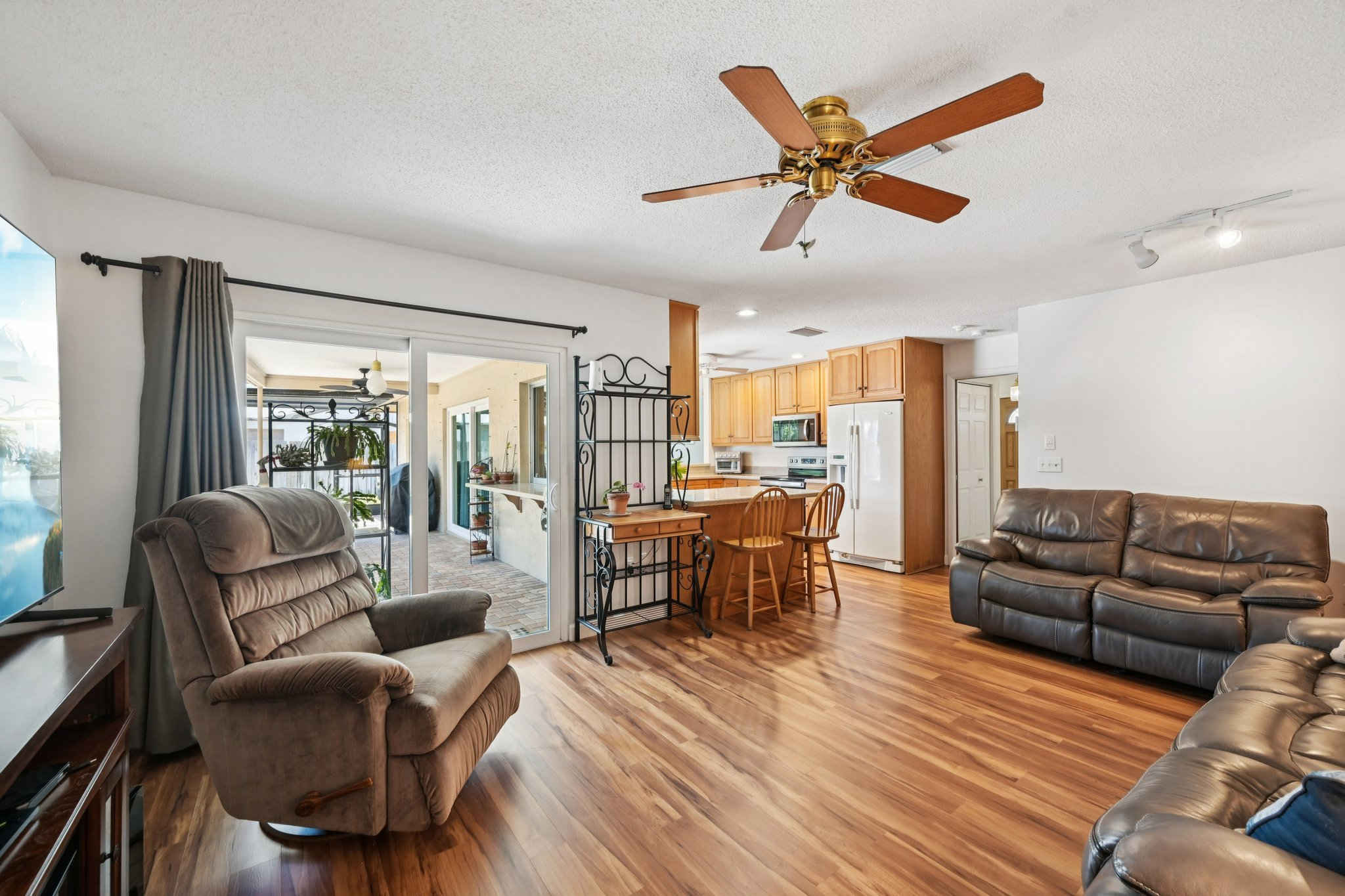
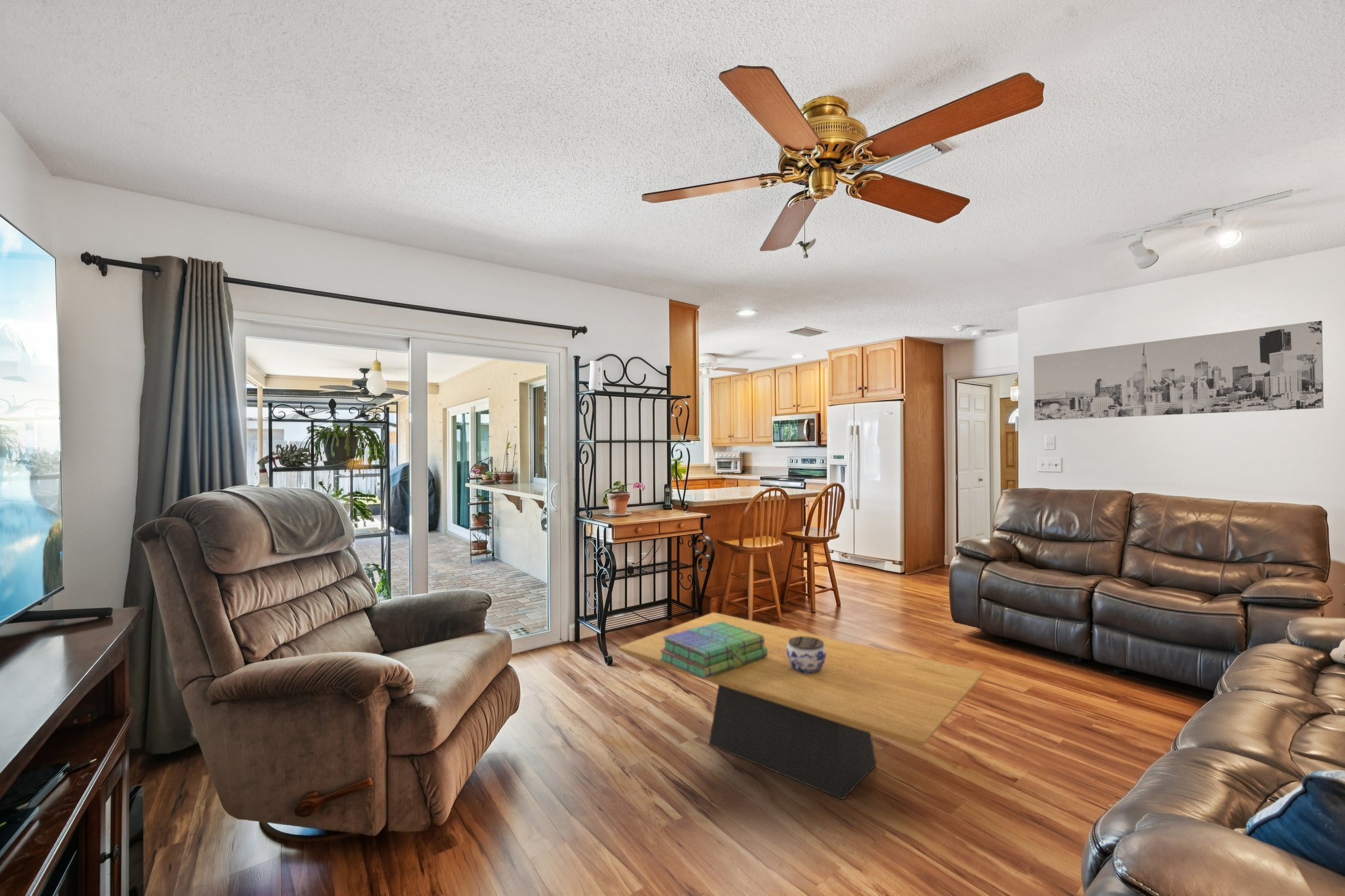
+ jar [787,636,826,673]
+ stack of books [659,621,768,679]
+ coffee table [618,612,985,800]
+ wall art [1033,320,1324,421]
